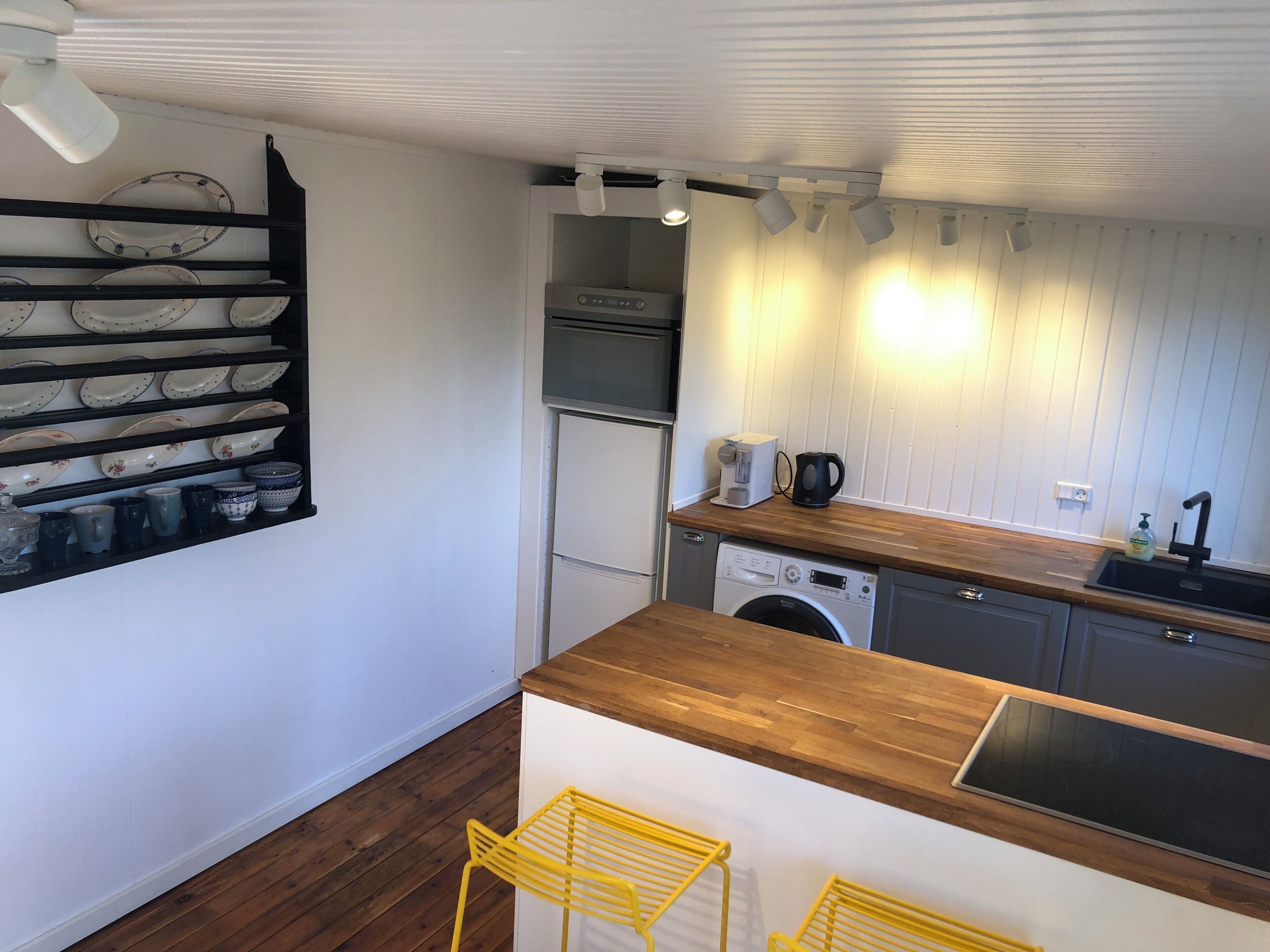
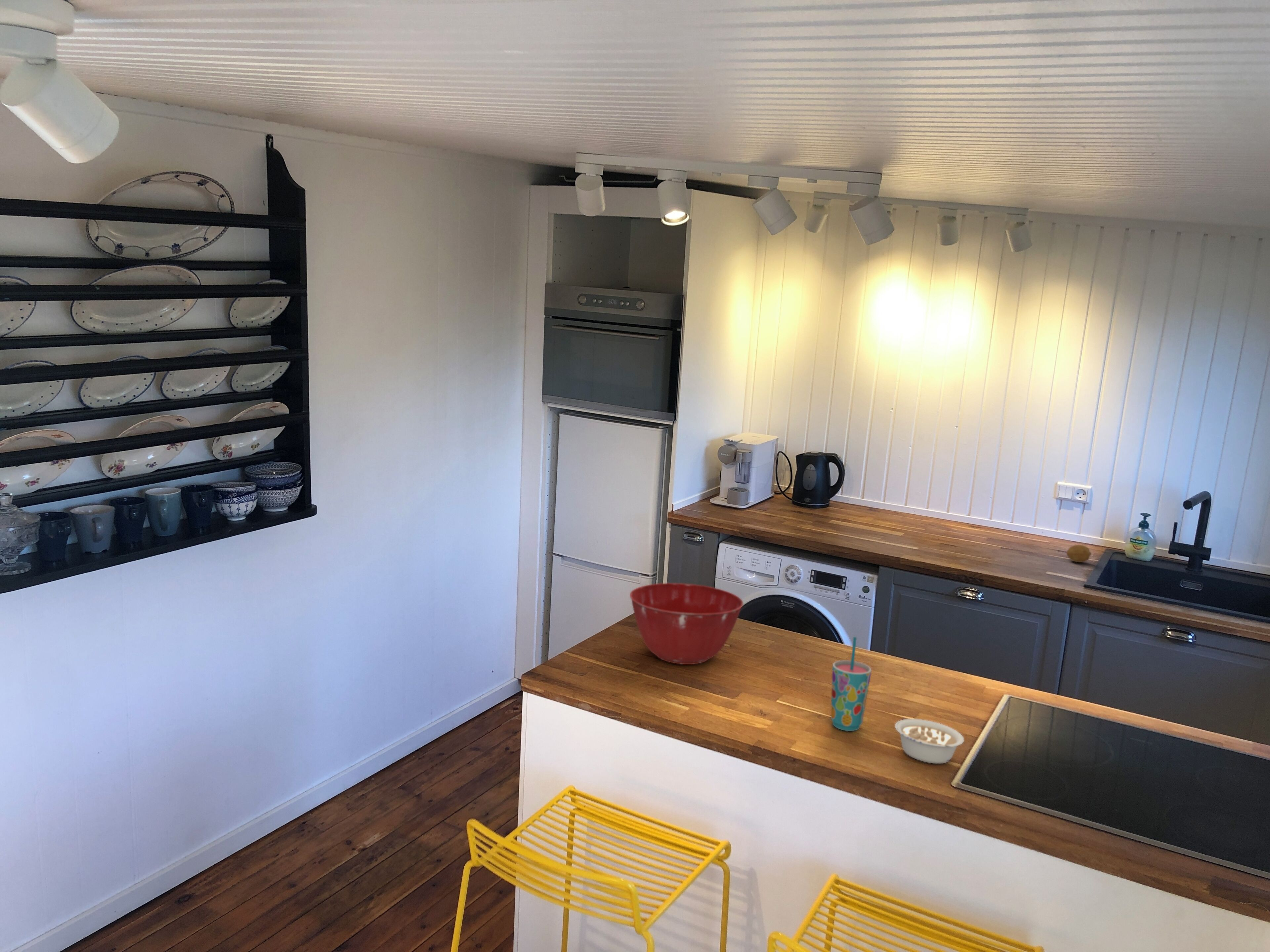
+ fruit [1066,544,1092,563]
+ cup [830,637,871,732]
+ mixing bowl [629,583,744,665]
+ legume [895,719,964,764]
